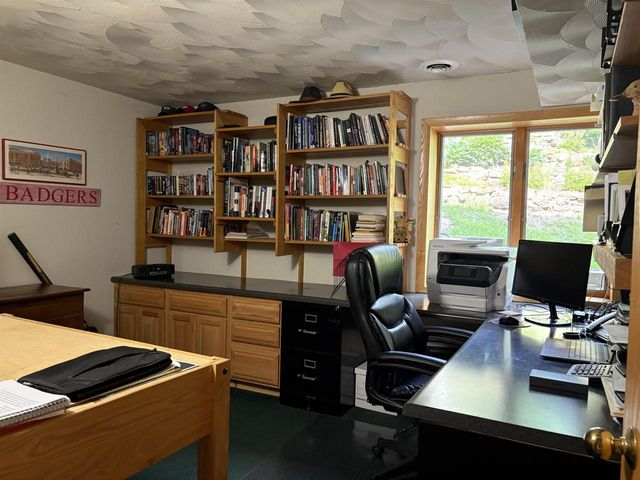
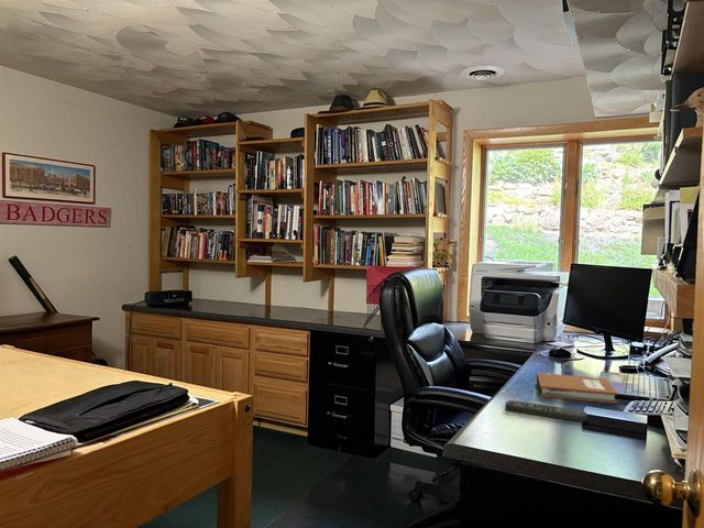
+ remote control [505,399,588,424]
+ notebook [536,372,619,405]
